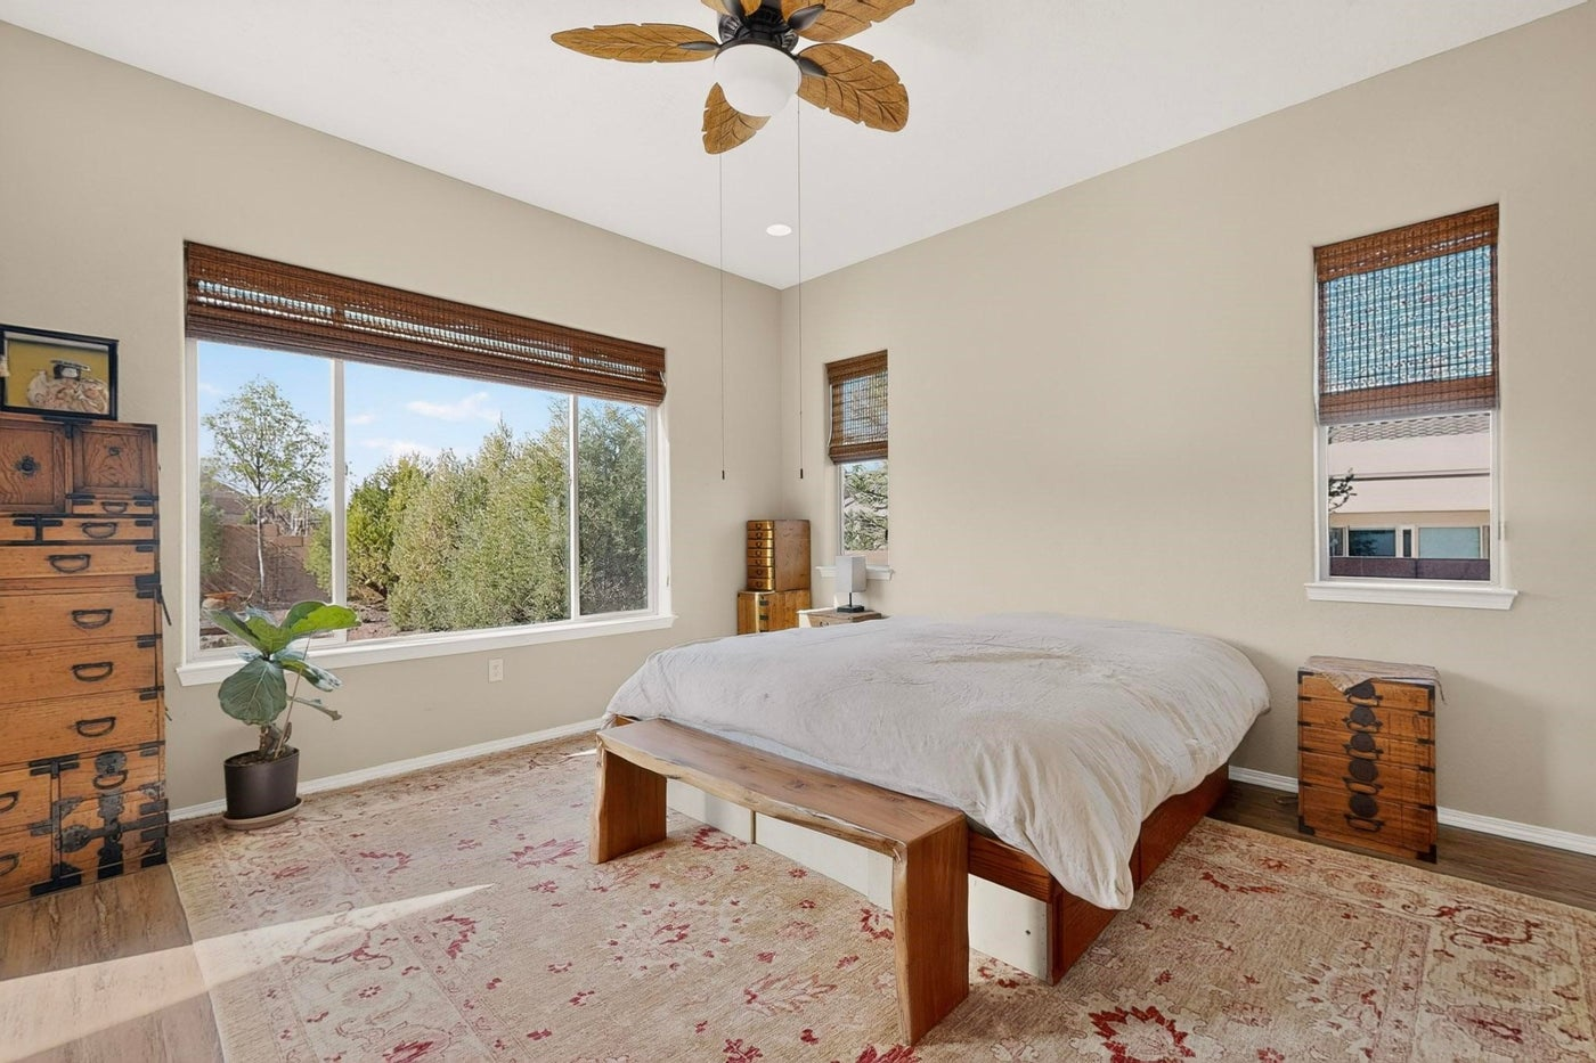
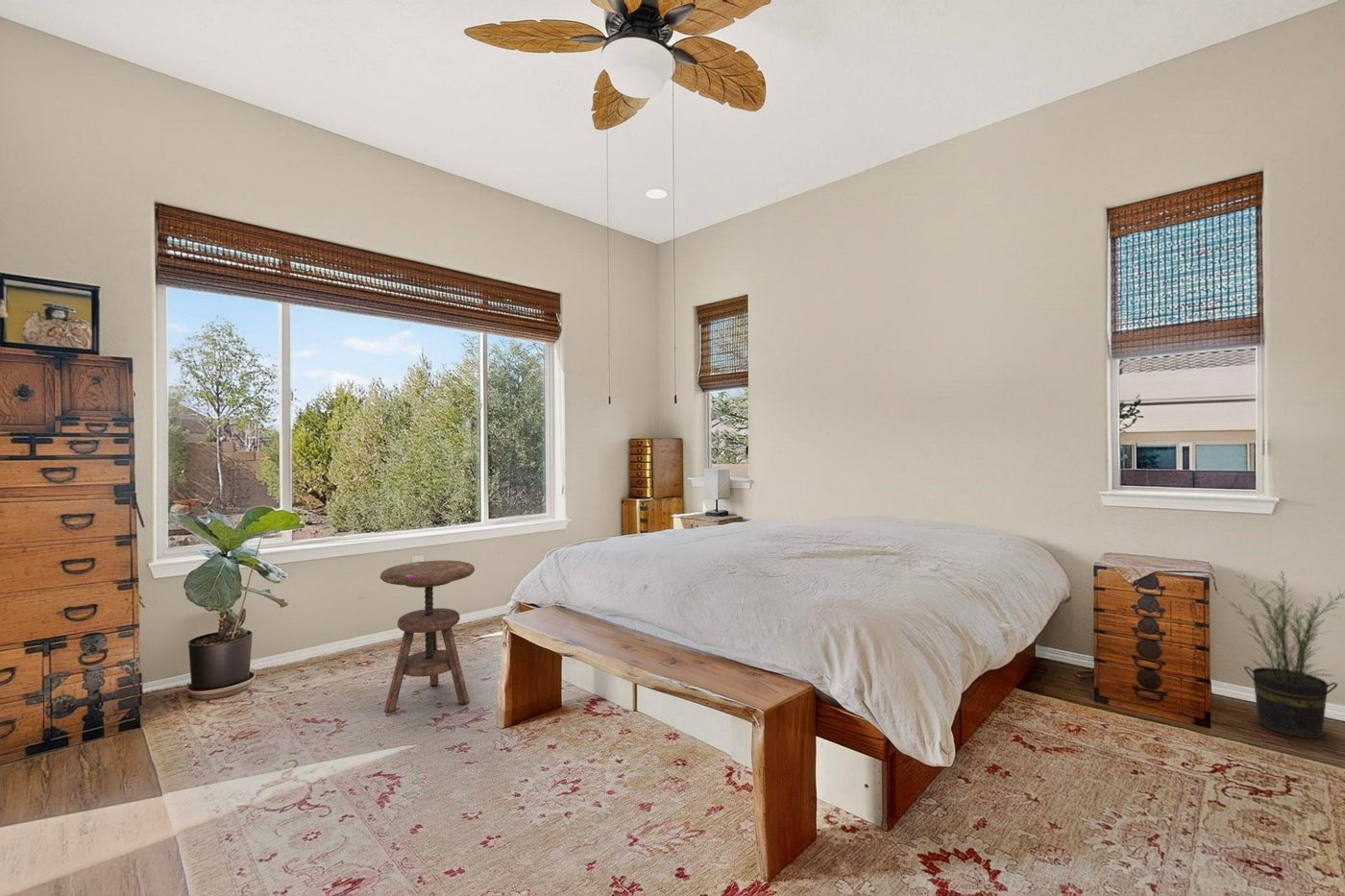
+ side table [379,560,476,714]
+ potted plant [1221,571,1345,739]
